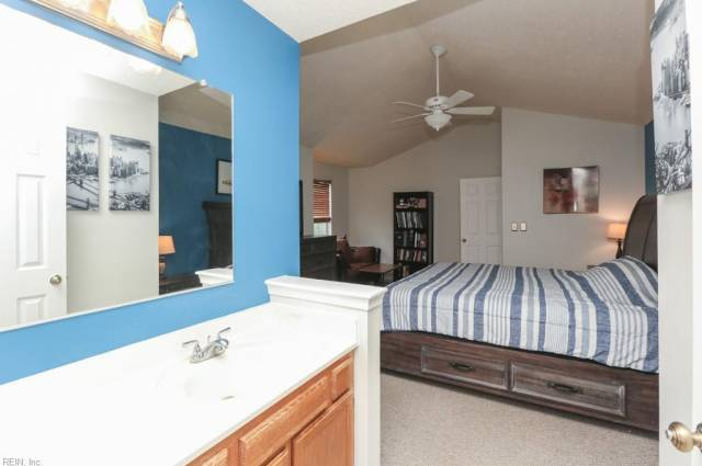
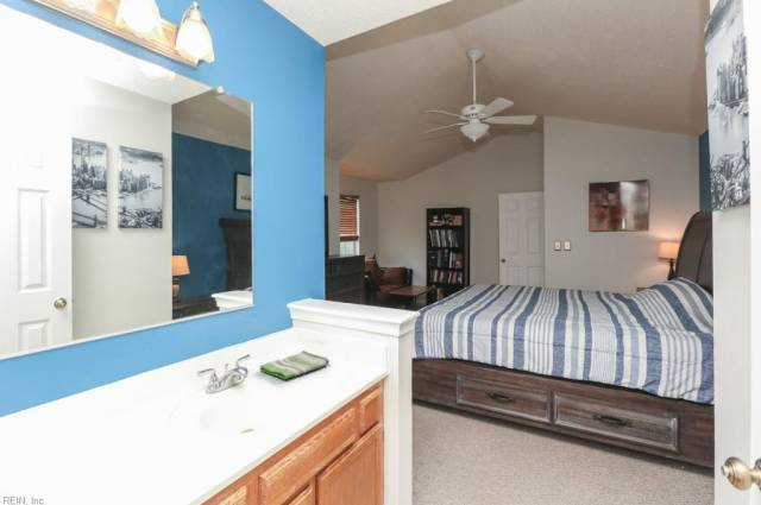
+ dish towel [258,349,331,380]
